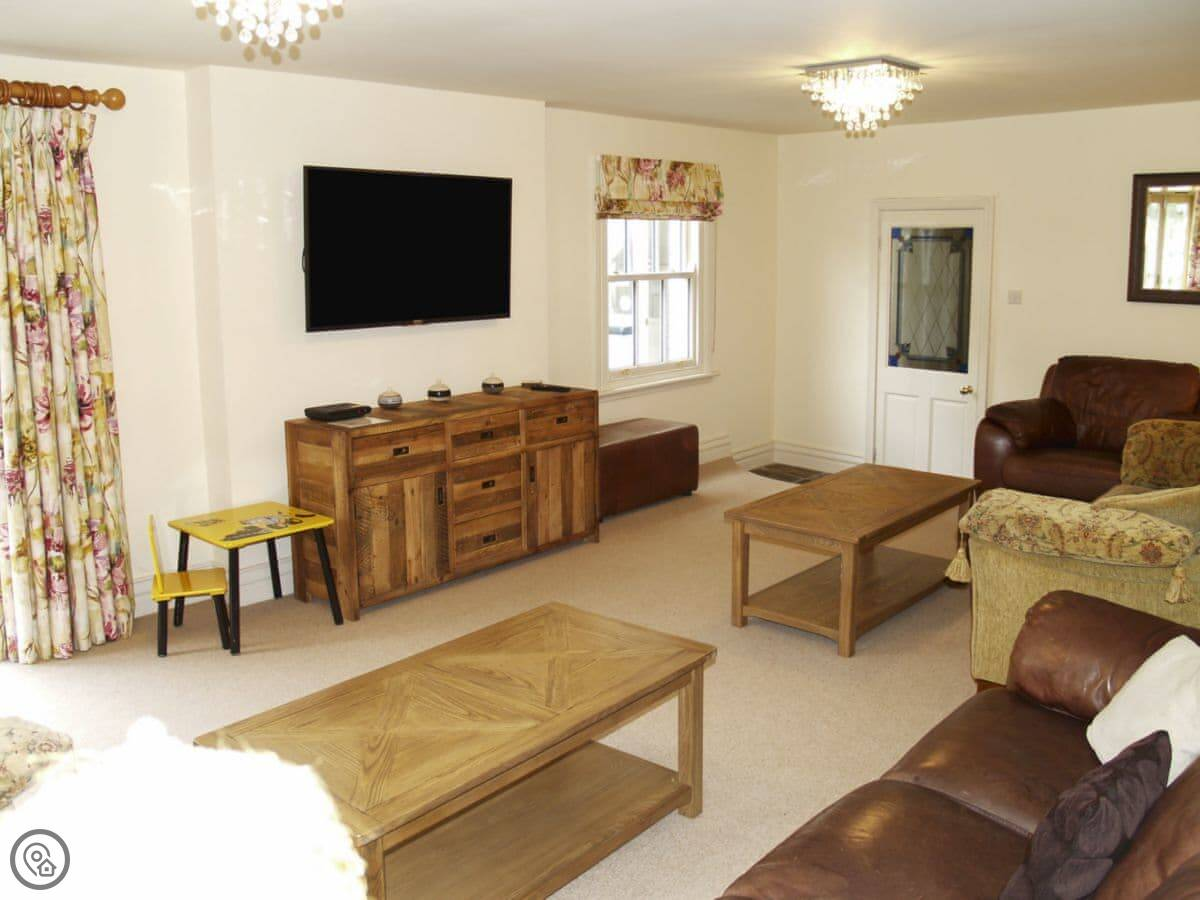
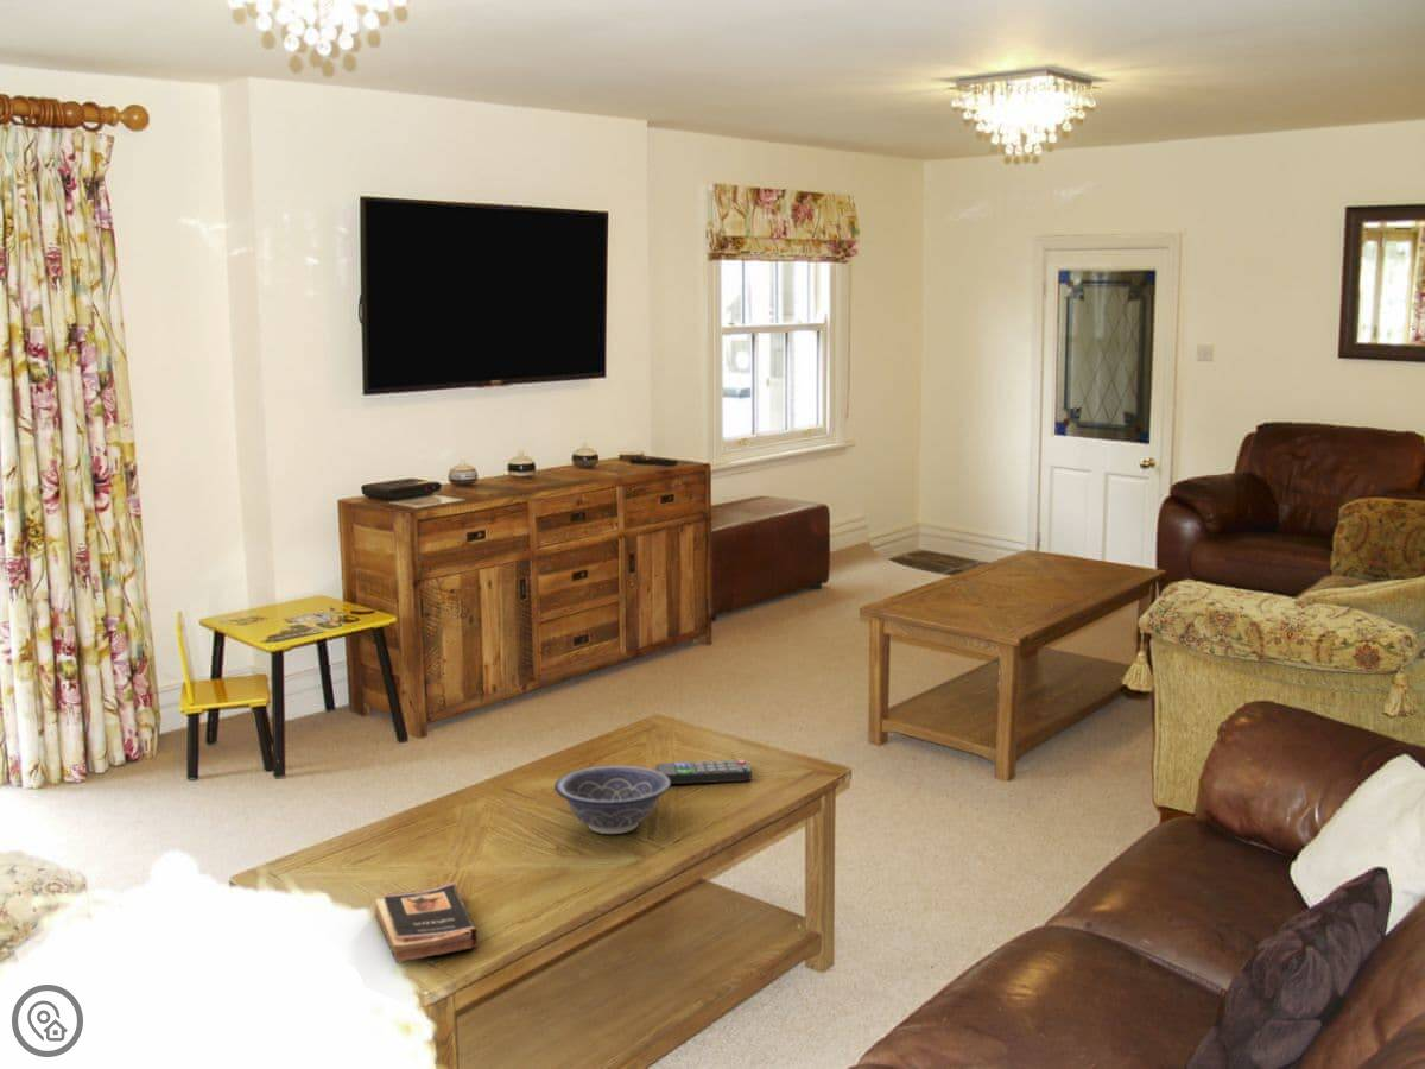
+ book [374,880,480,964]
+ remote control [656,759,753,785]
+ decorative bowl [553,765,672,835]
